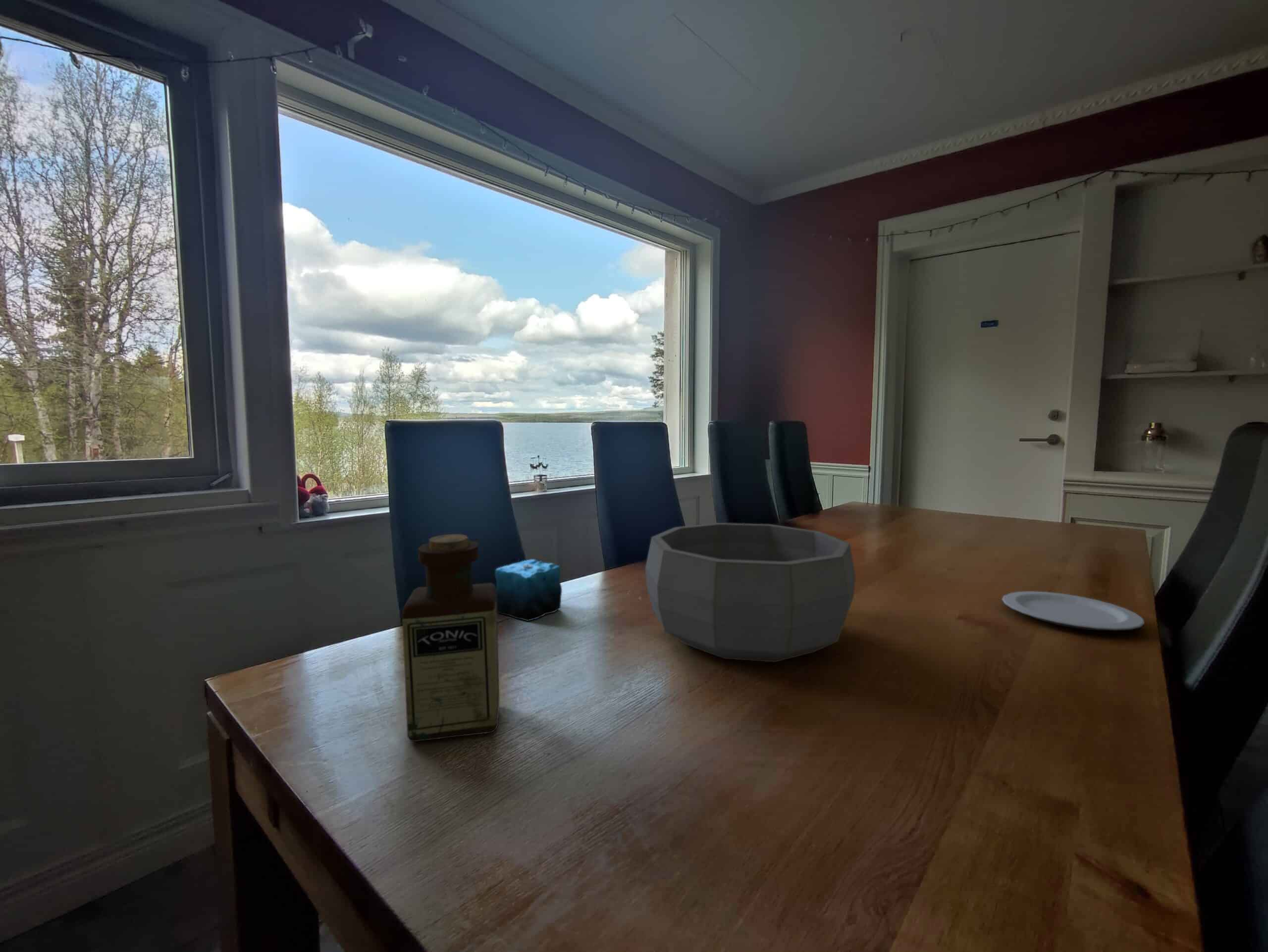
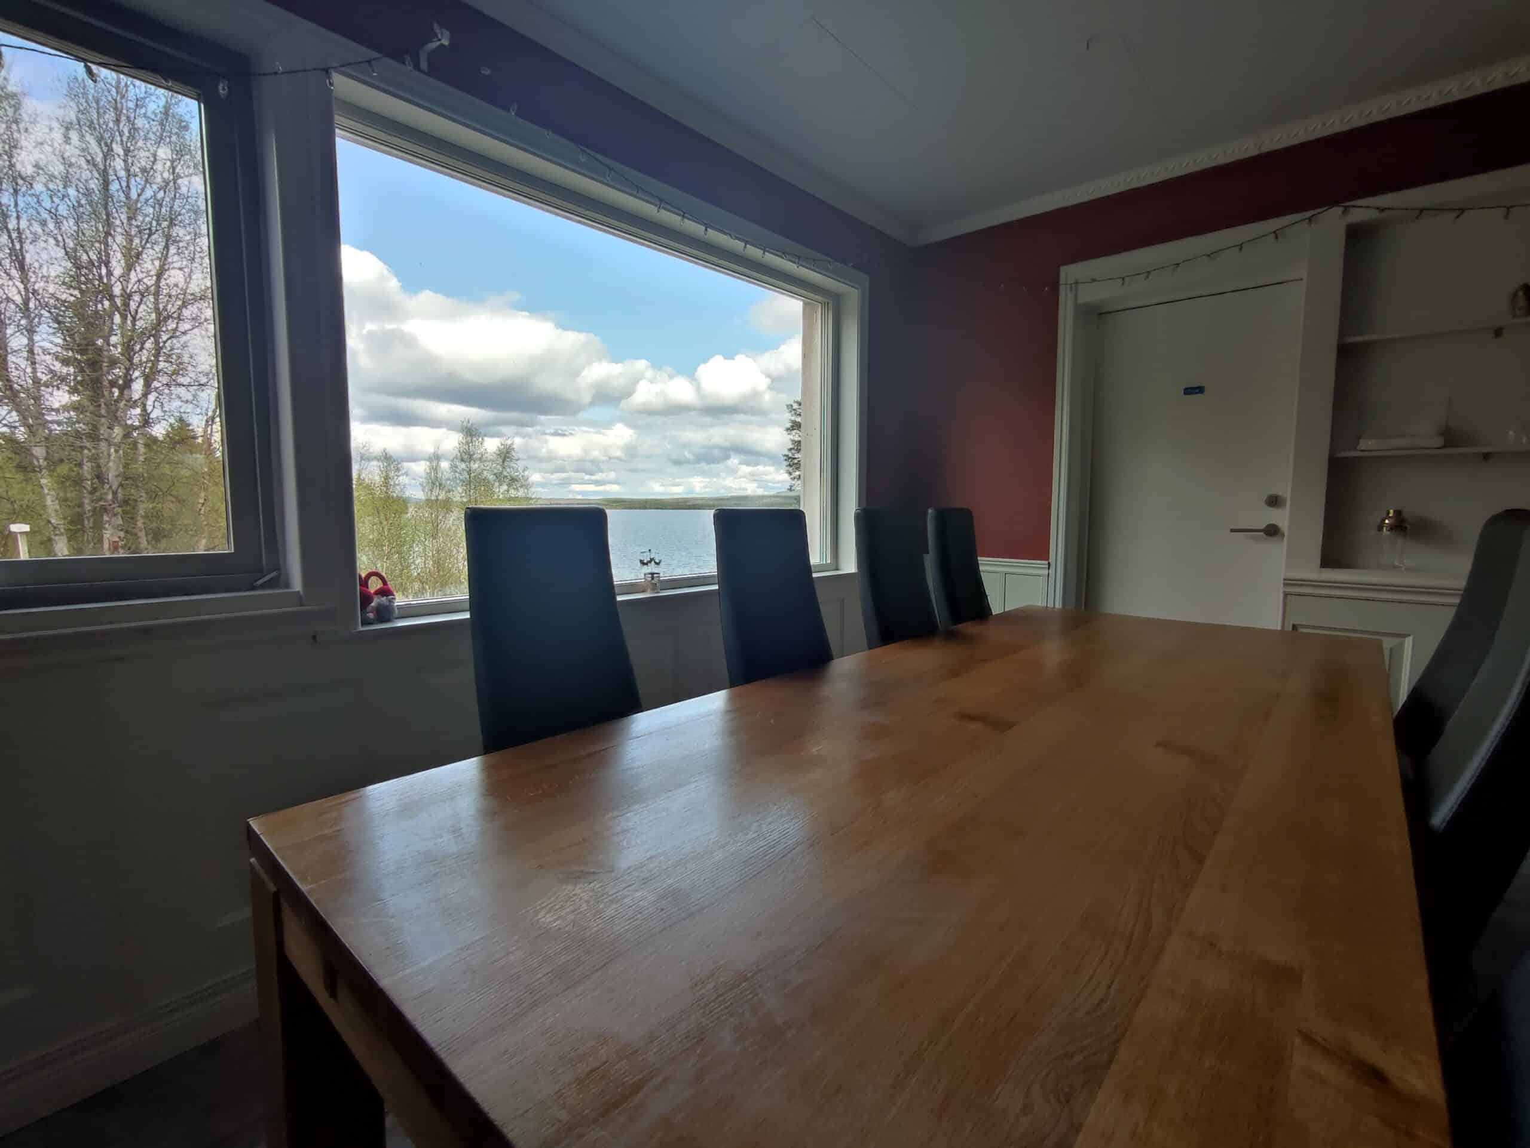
- candle [494,549,563,622]
- decorative bowl [645,522,856,663]
- bottle [402,534,500,742]
- plate [1002,591,1145,631]
